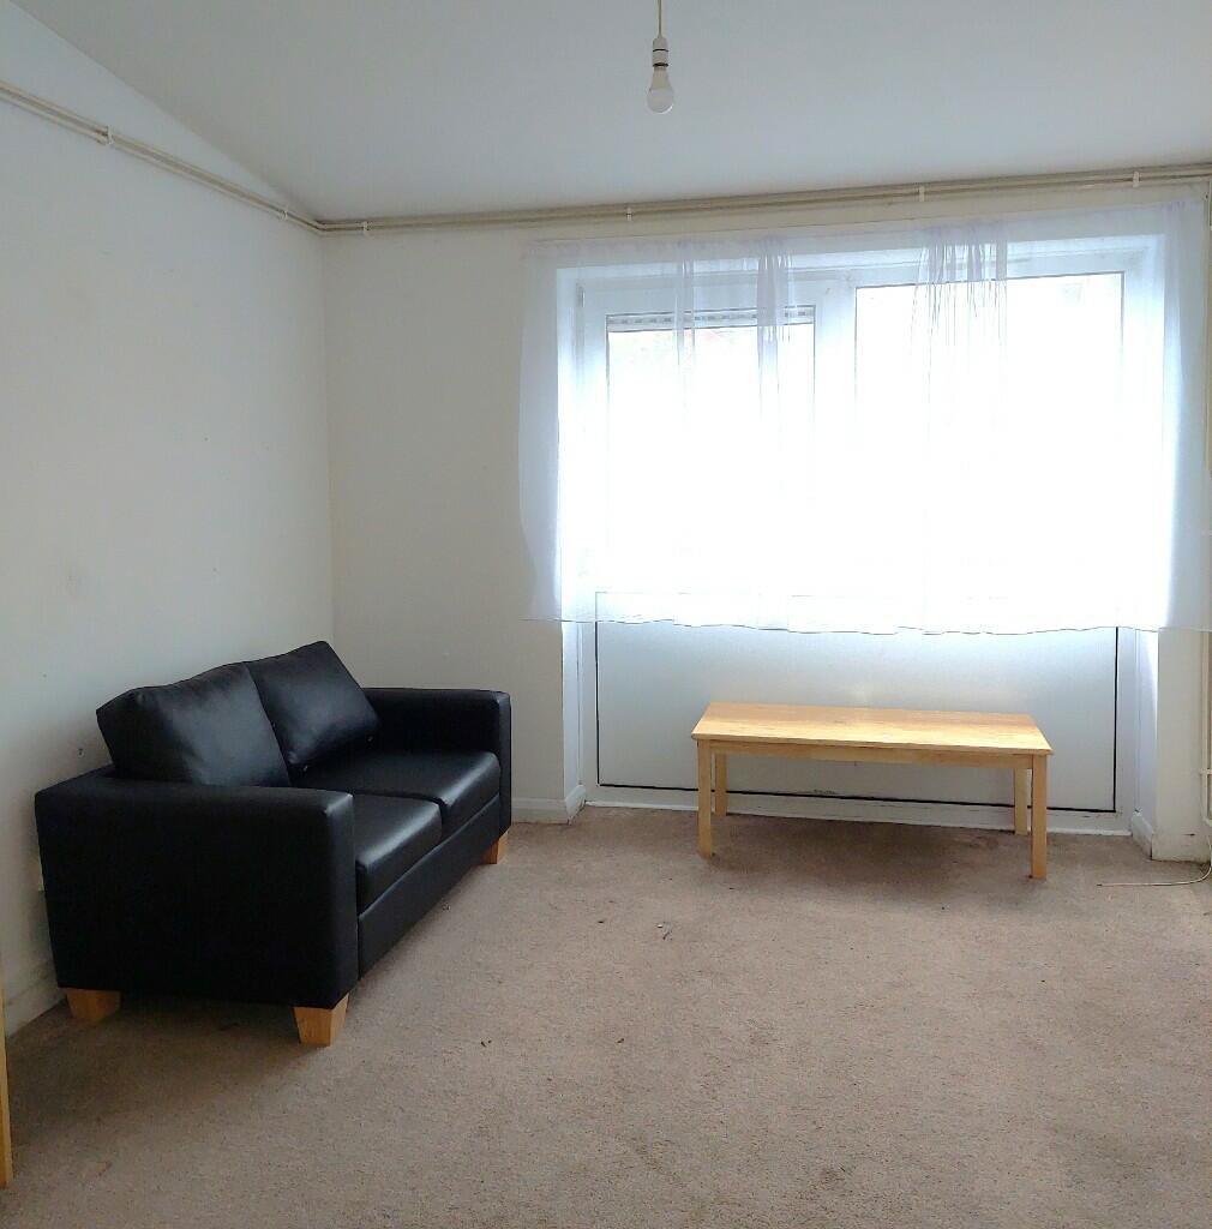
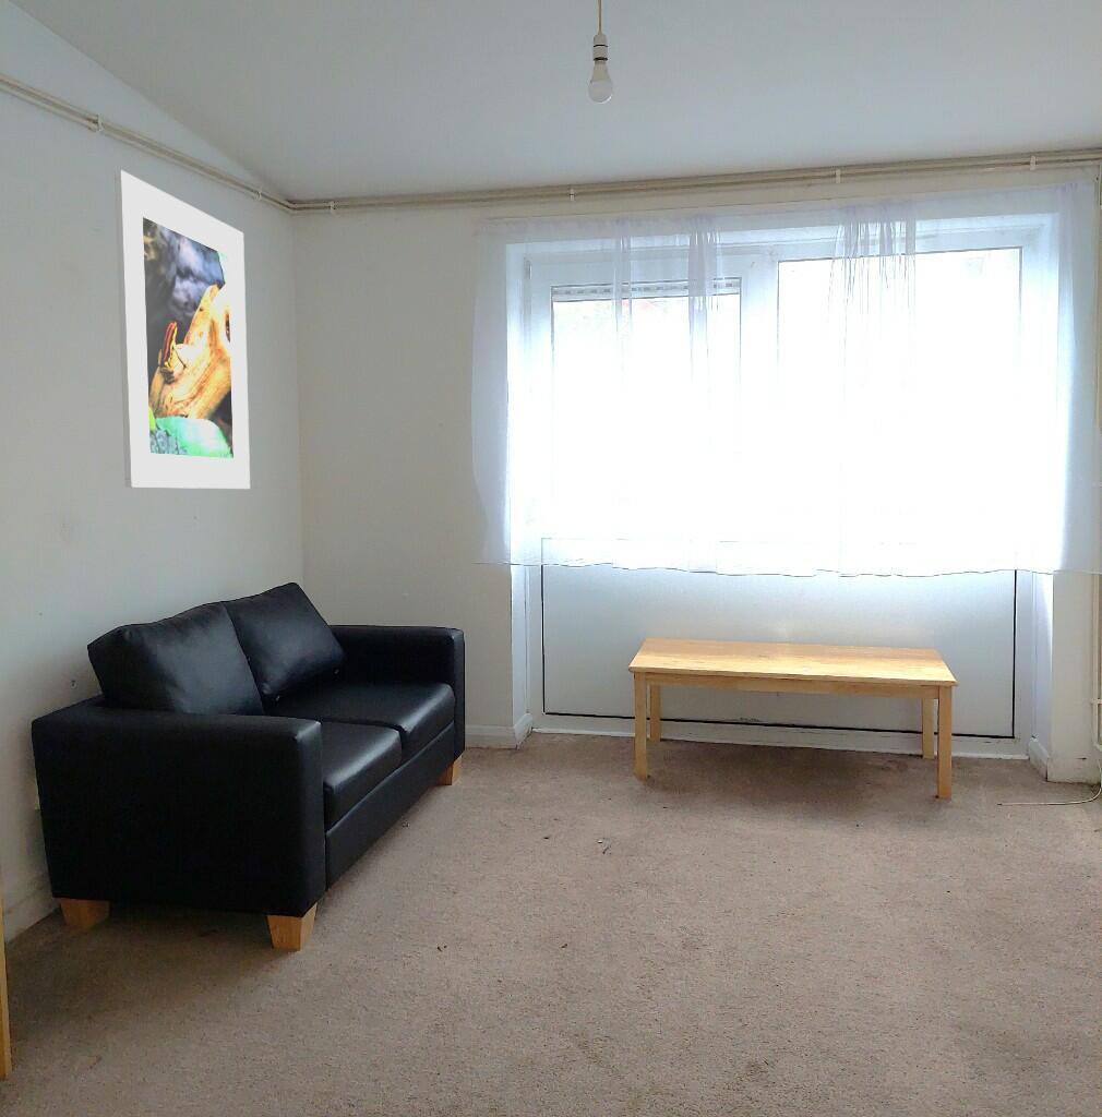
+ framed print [113,169,251,490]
